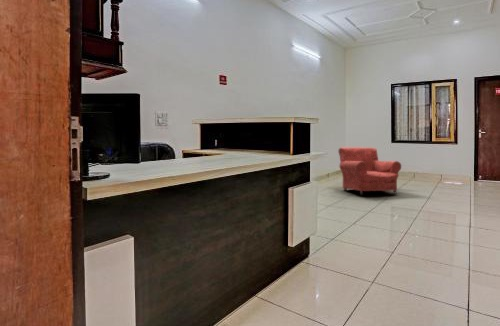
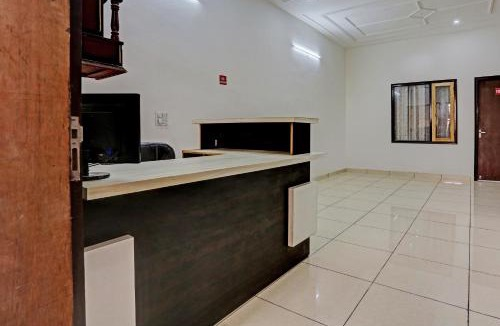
- armchair [338,146,402,196]
